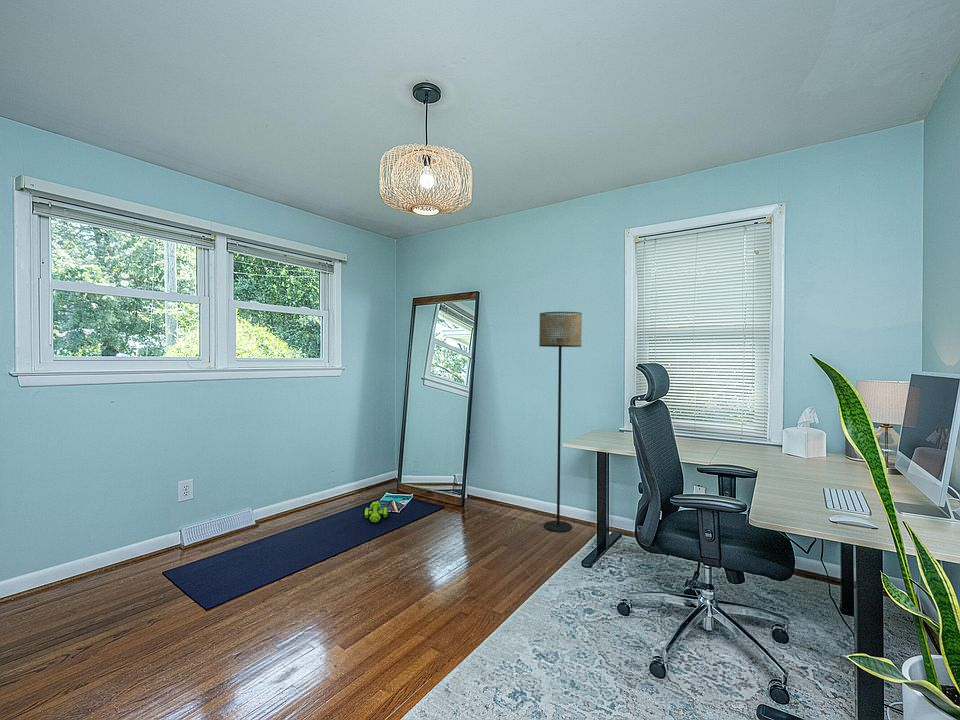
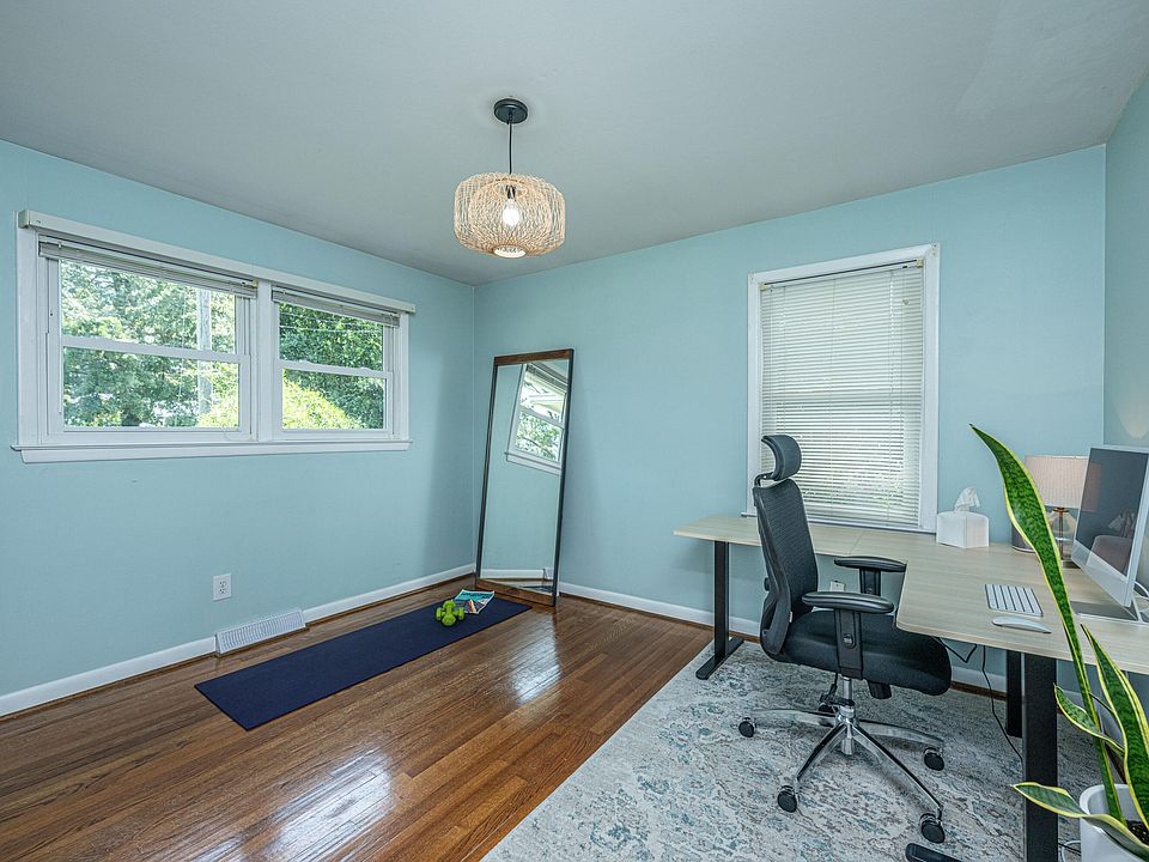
- floor lamp [538,311,583,533]
